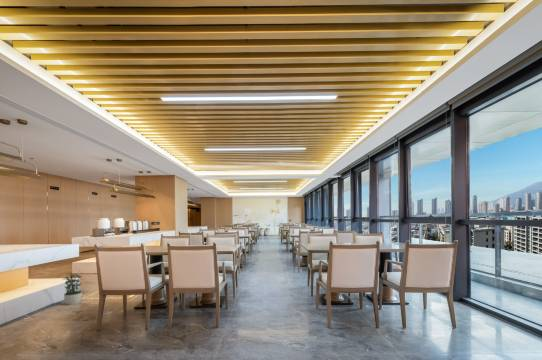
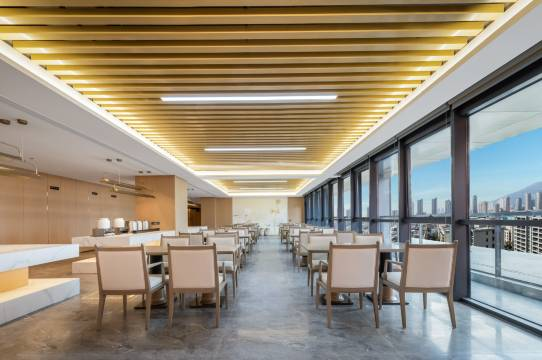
- potted plant [62,272,83,306]
